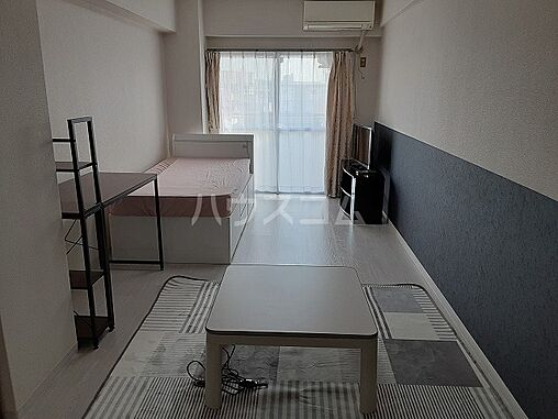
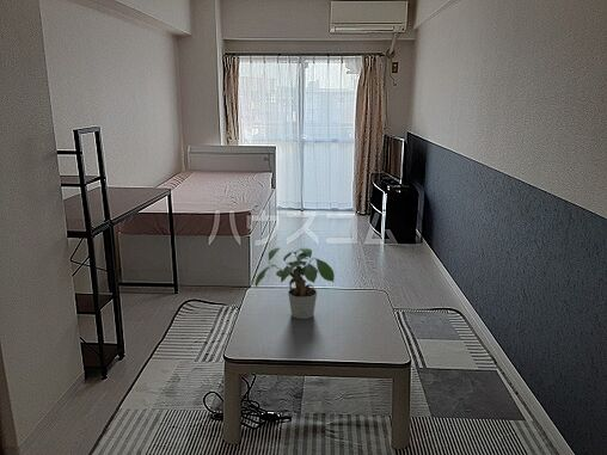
+ potted plant [255,246,336,320]
